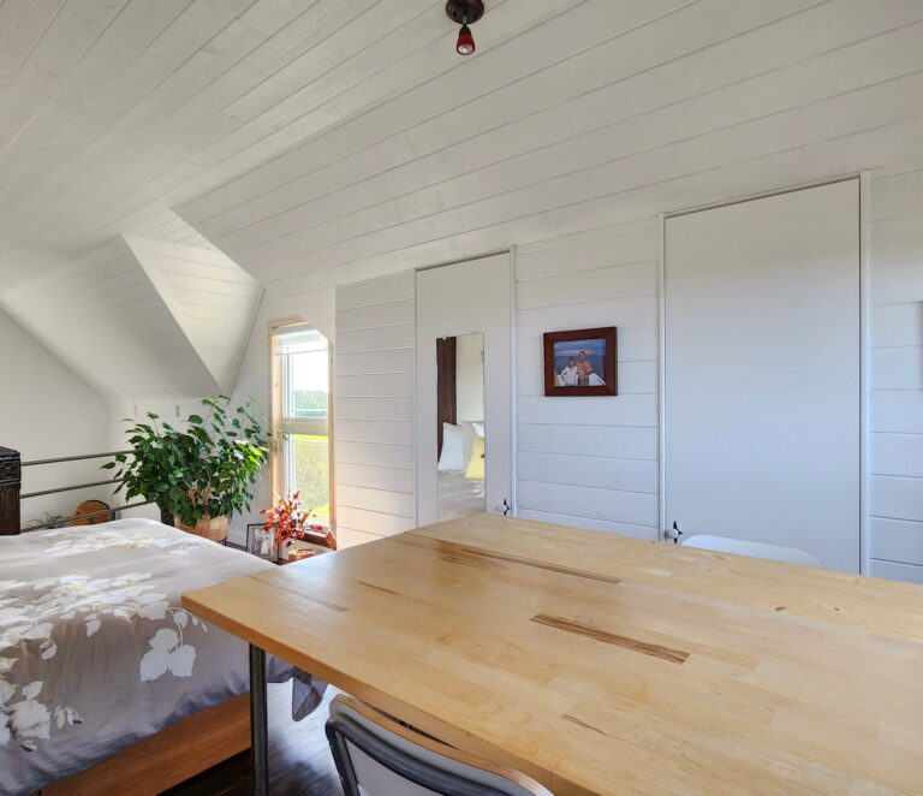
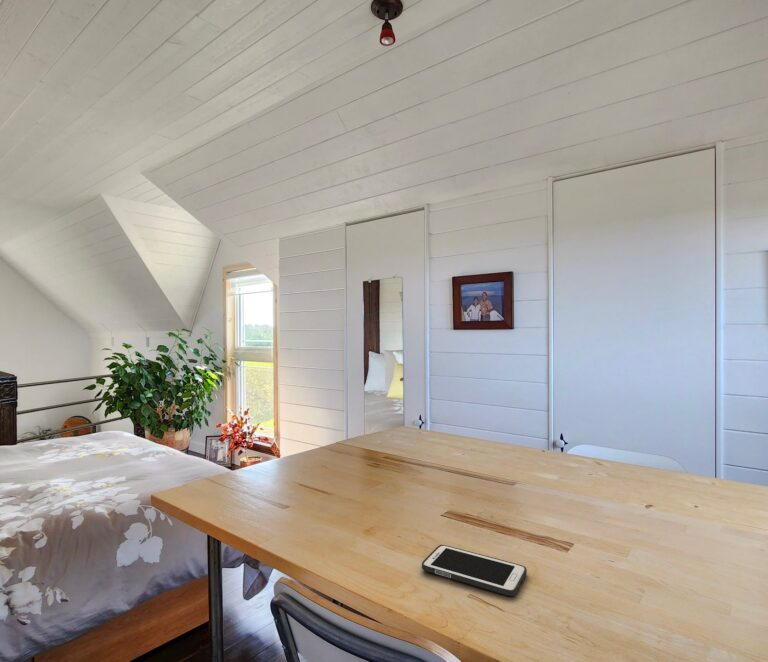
+ cell phone [421,544,528,597]
